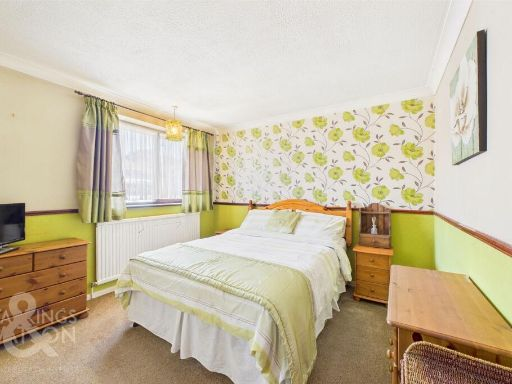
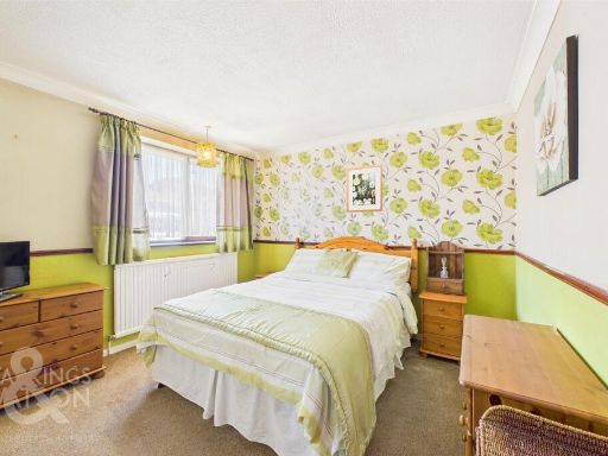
+ wall art [346,163,384,214]
